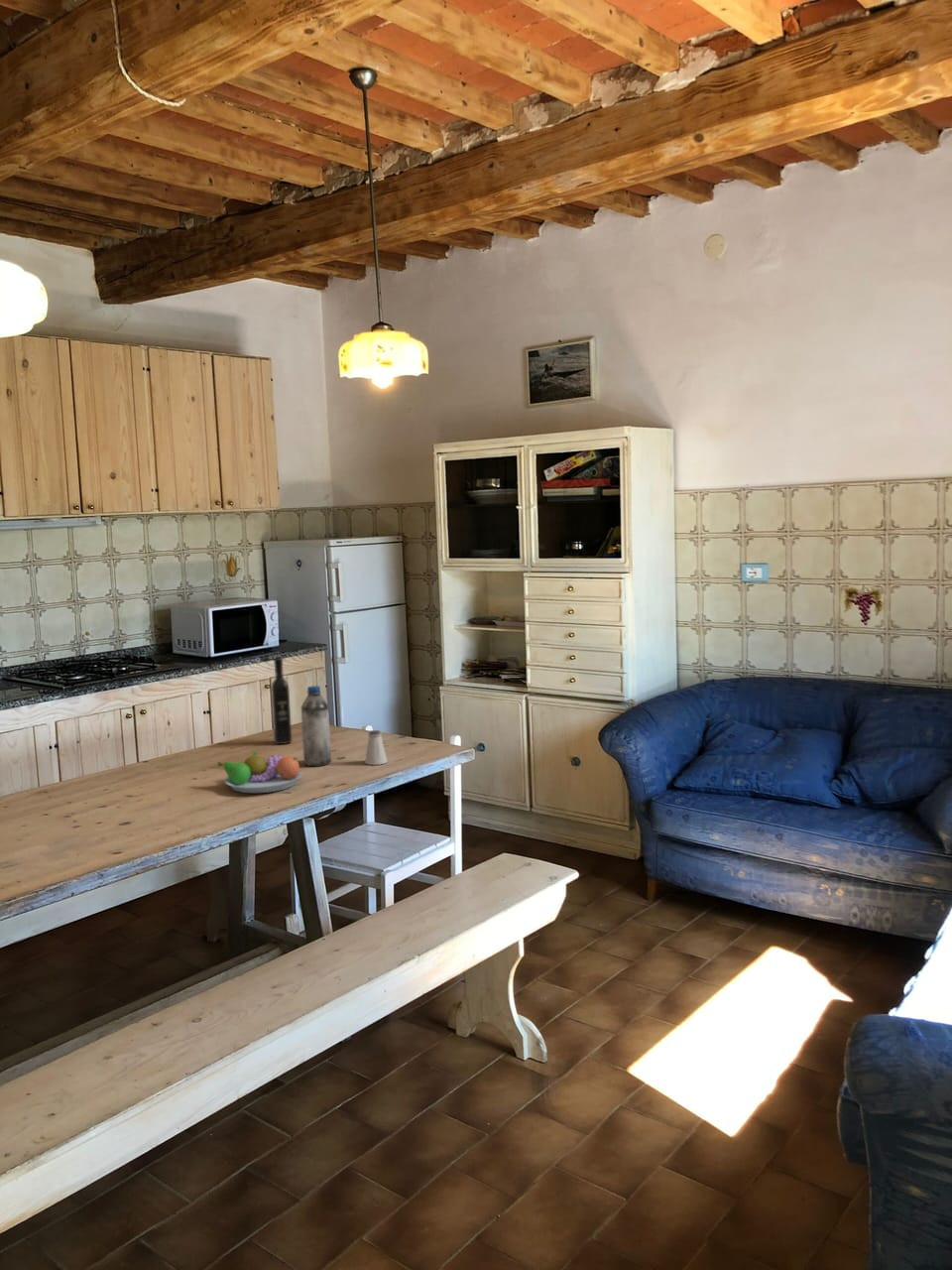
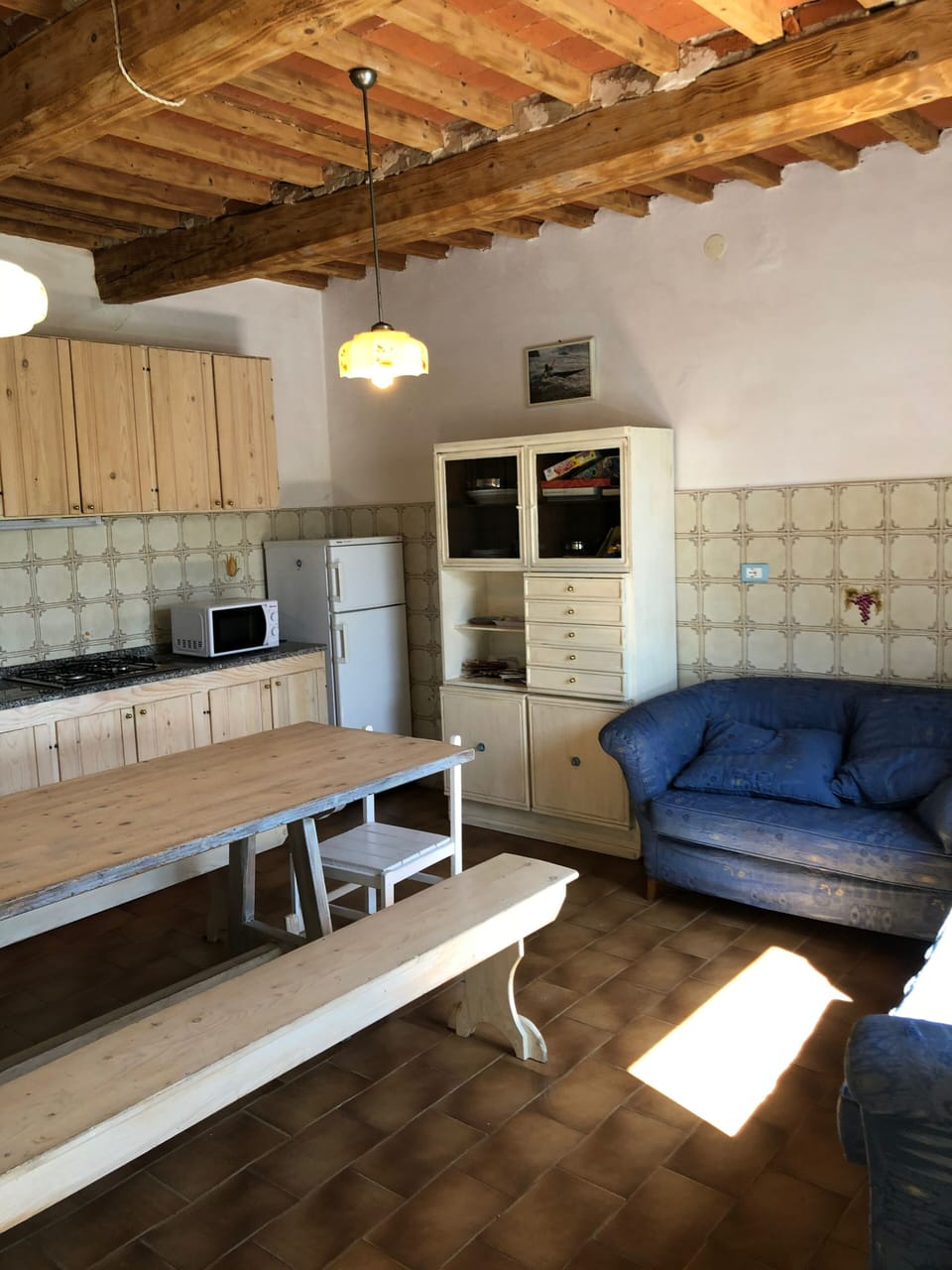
- water bottle [300,685,332,767]
- fruit bowl [217,749,303,794]
- saltshaker [364,729,389,766]
- wine bottle [270,657,293,745]
